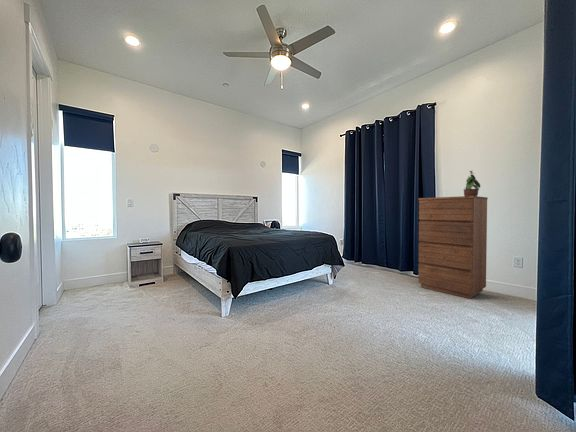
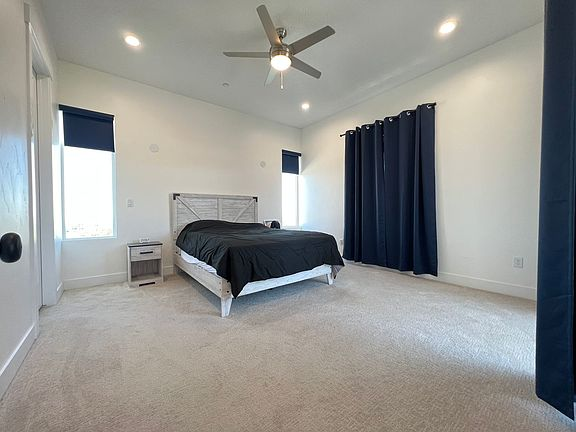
- dresser [417,195,489,299]
- potted plant [462,169,481,196]
